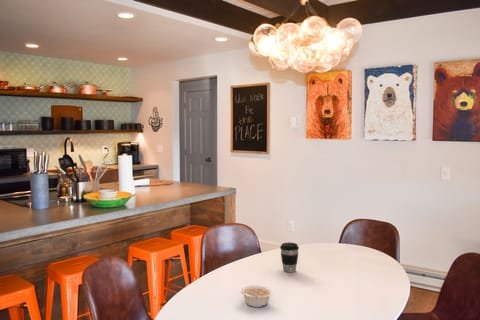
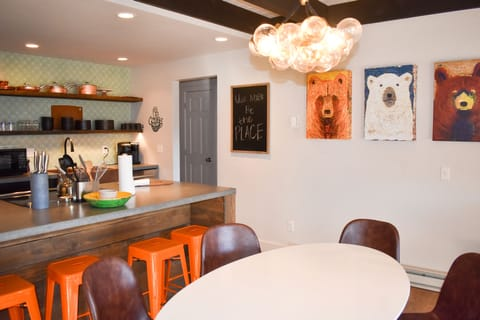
- legume [240,284,274,308]
- coffee cup [279,242,300,273]
